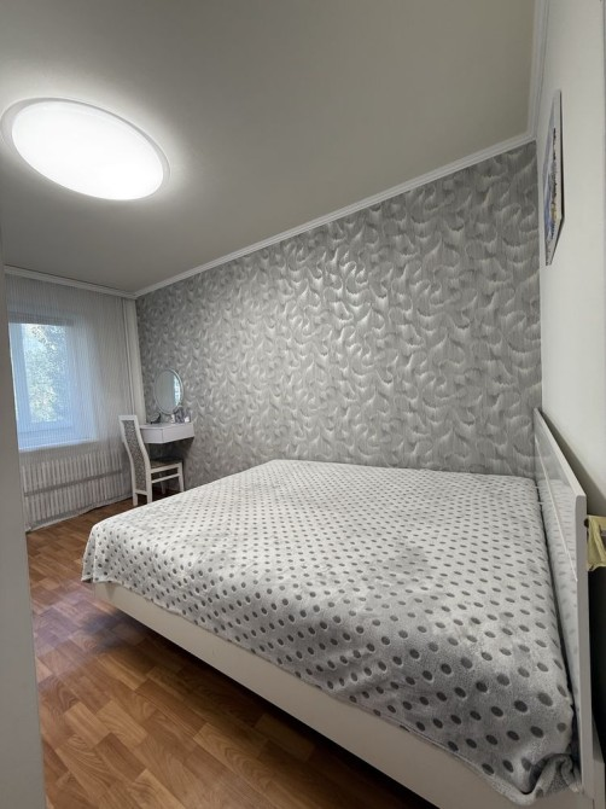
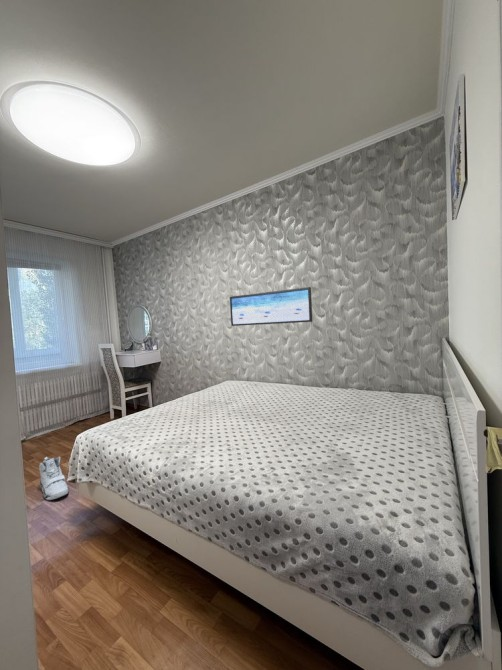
+ sneaker [38,455,70,501]
+ wall art [229,286,313,327]
